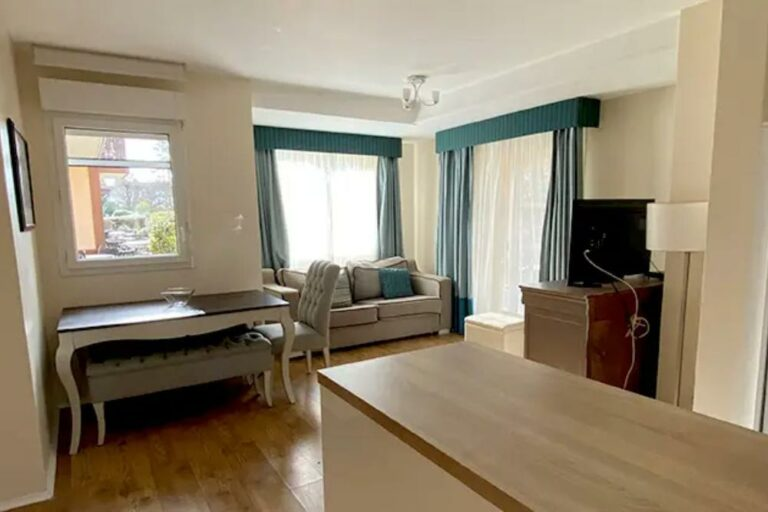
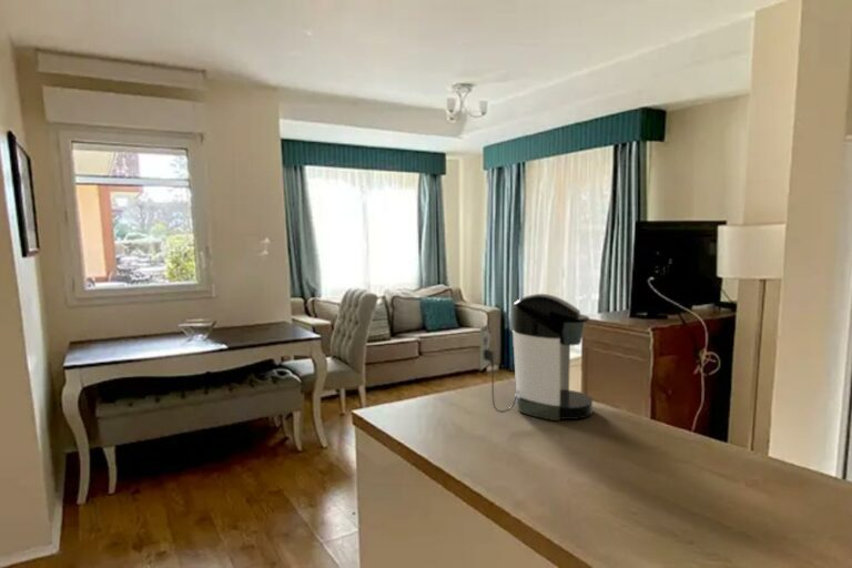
+ coffee maker [479,293,594,422]
